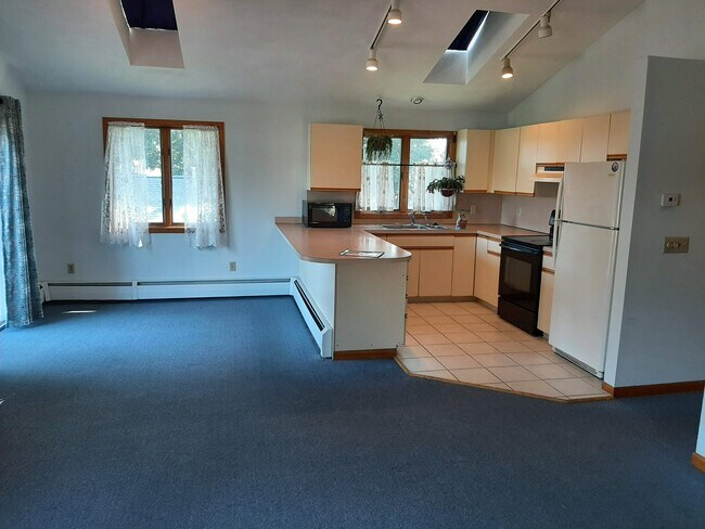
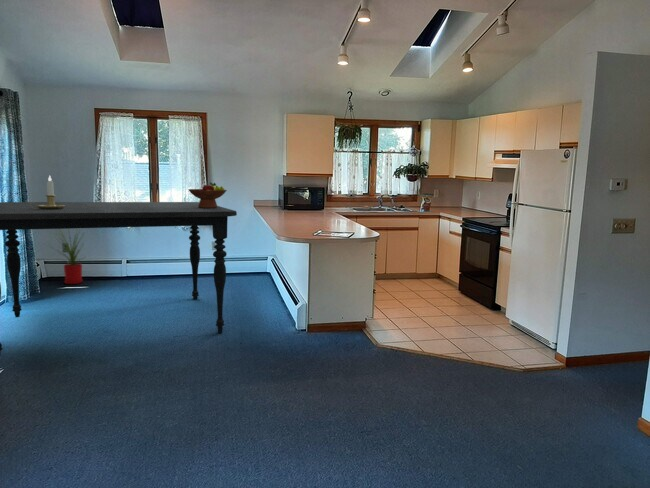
+ fruit bowl [187,182,228,208]
+ dining table [0,201,238,356]
+ candlestick [30,175,65,209]
+ house plant [45,228,96,285]
